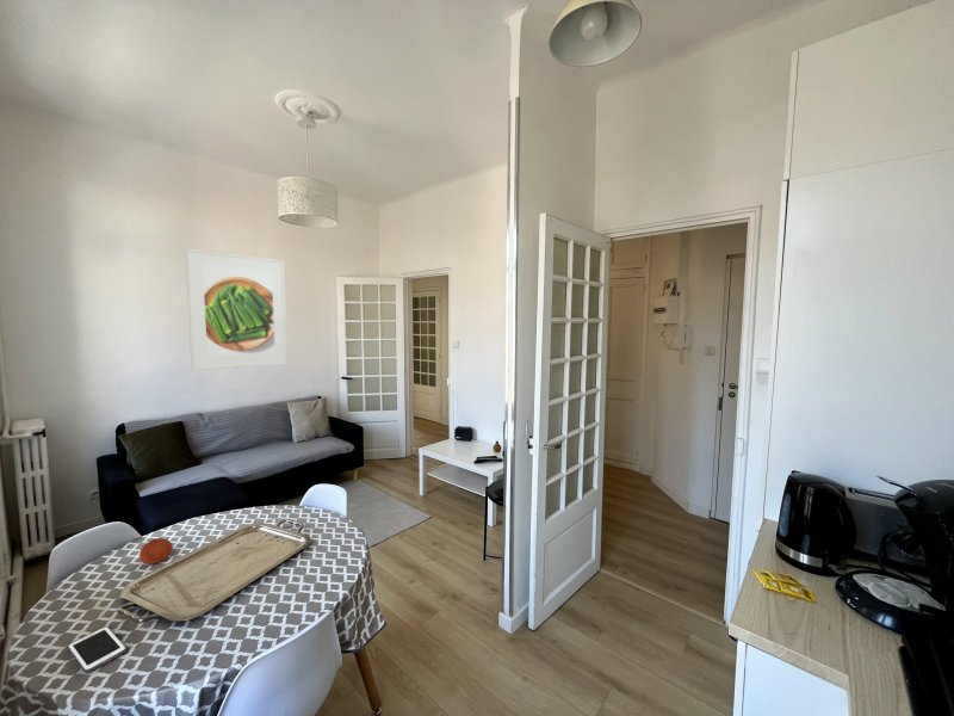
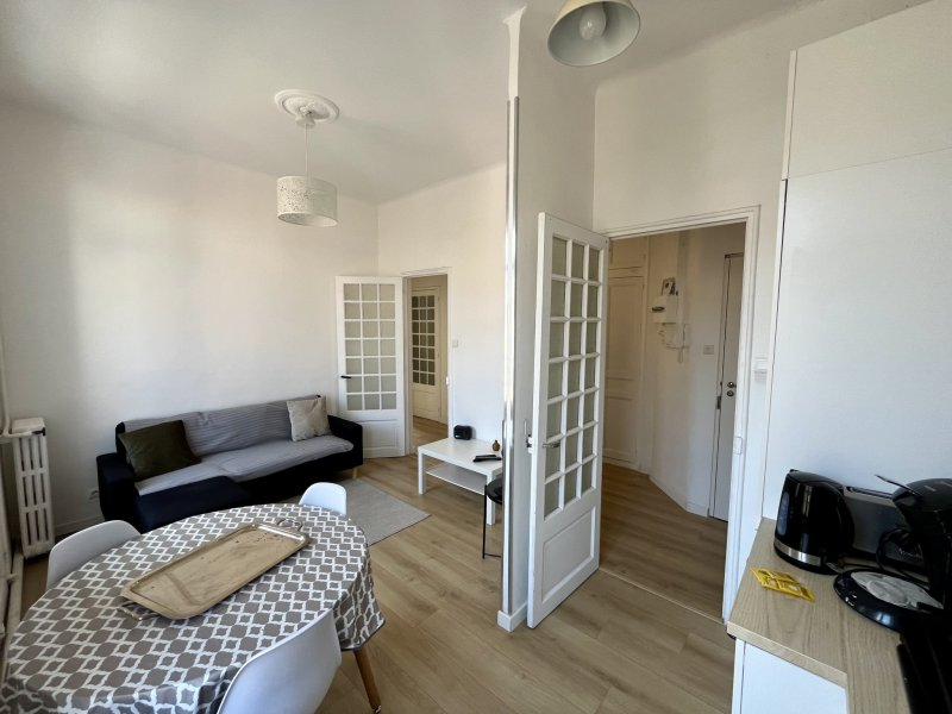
- fruit [138,537,174,566]
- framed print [185,247,289,371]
- cell phone [67,625,128,674]
